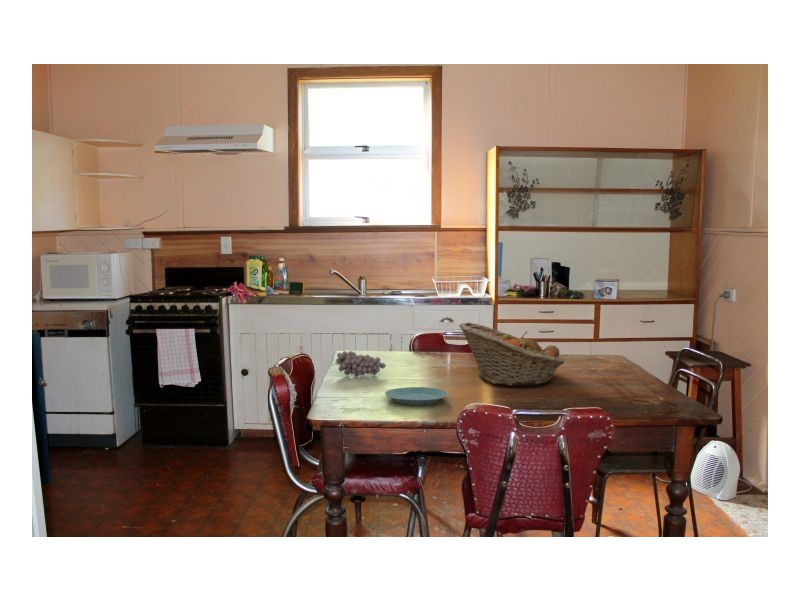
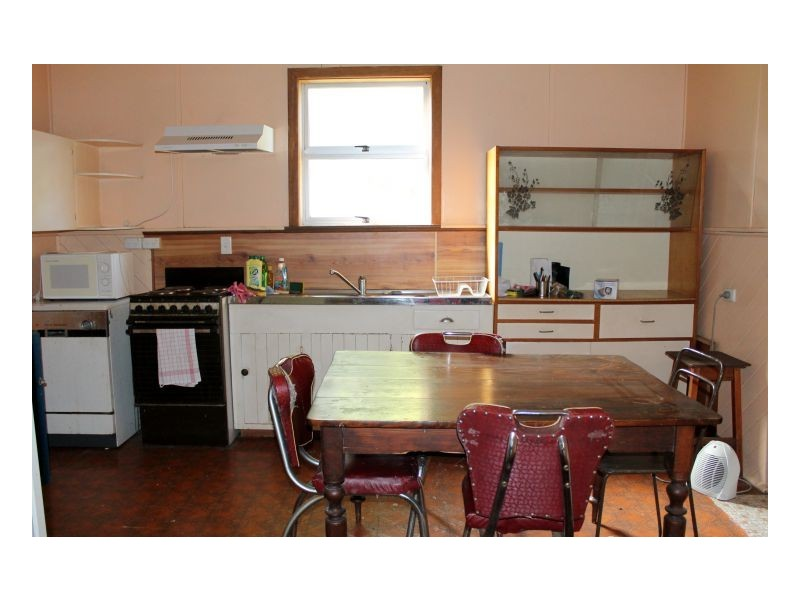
- fruit [334,350,387,377]
- fruit basket [458,321,565,387]
- plate [384,386,449,406]
